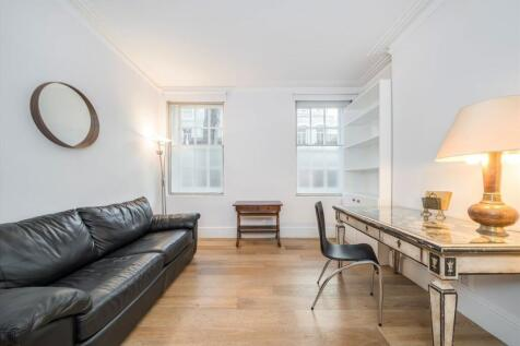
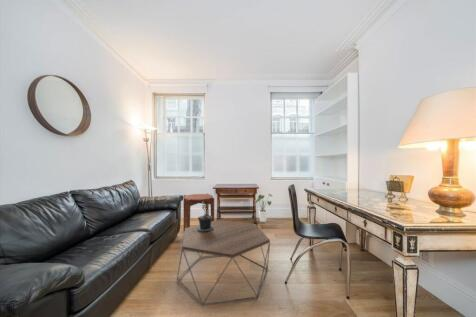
+ side table [183,193,215,231]
+ potted plant [193,202,213,232]
+ house plant [255,193,273,223]
+ coffee table [176,219,271,306]
